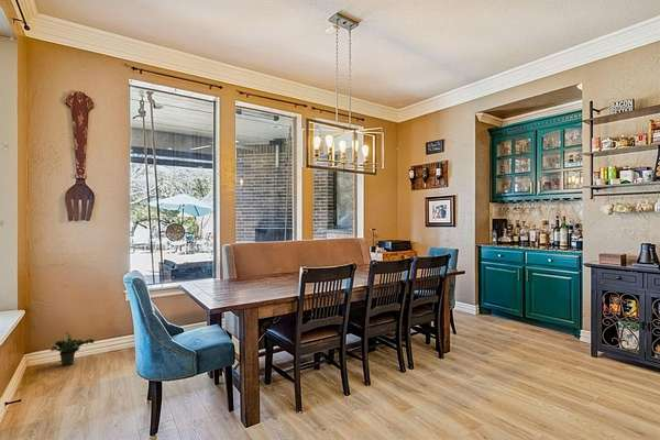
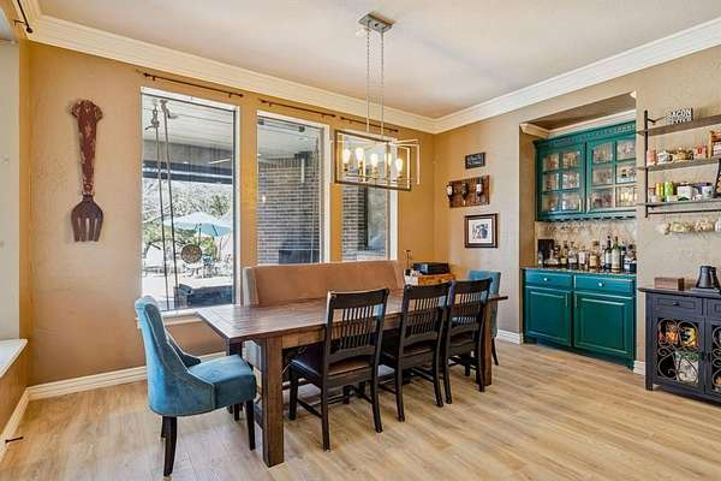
- potted plant [50,331,96,367]
